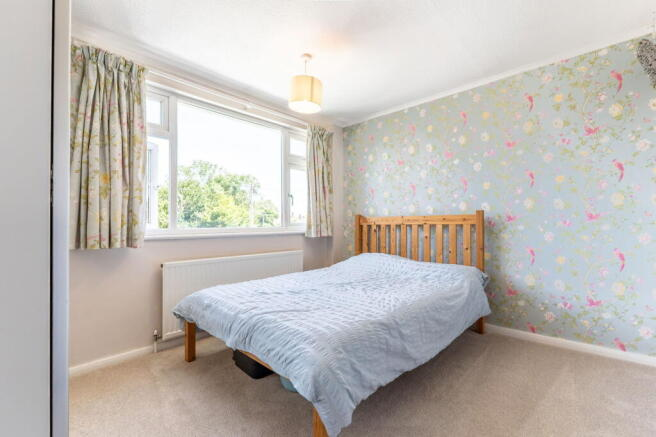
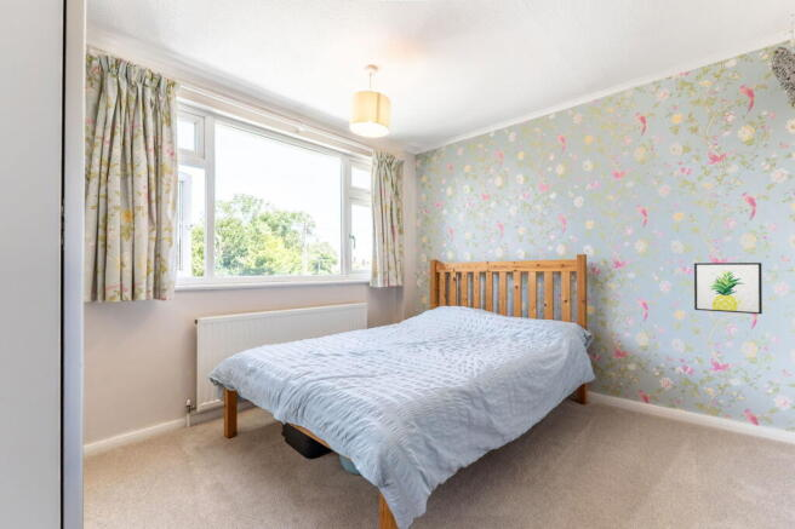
+ wall art [693,261,763,315]
